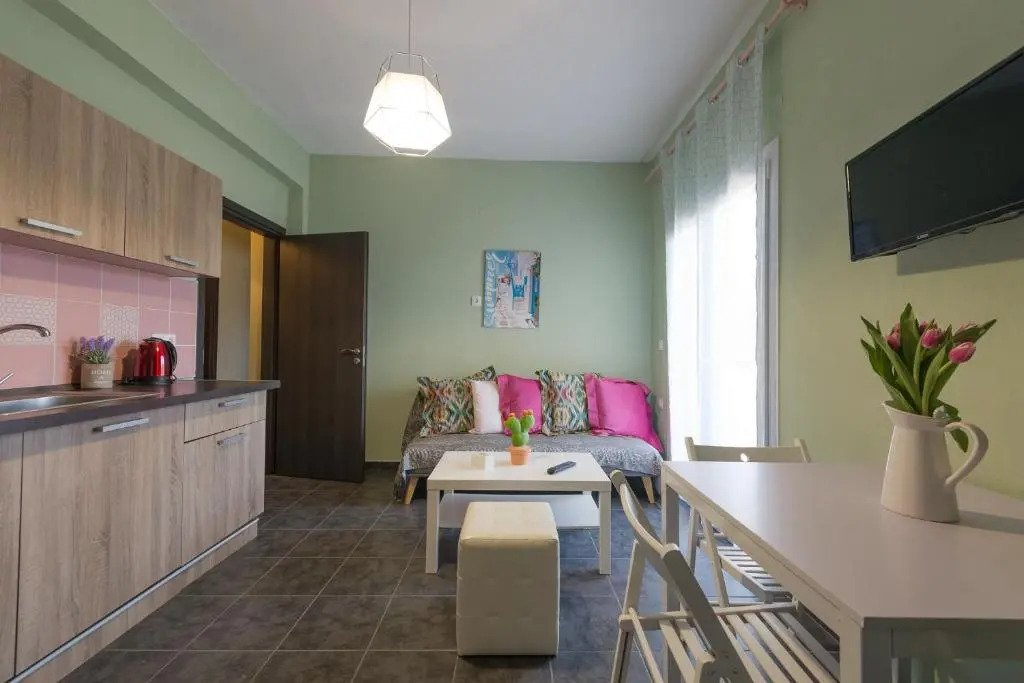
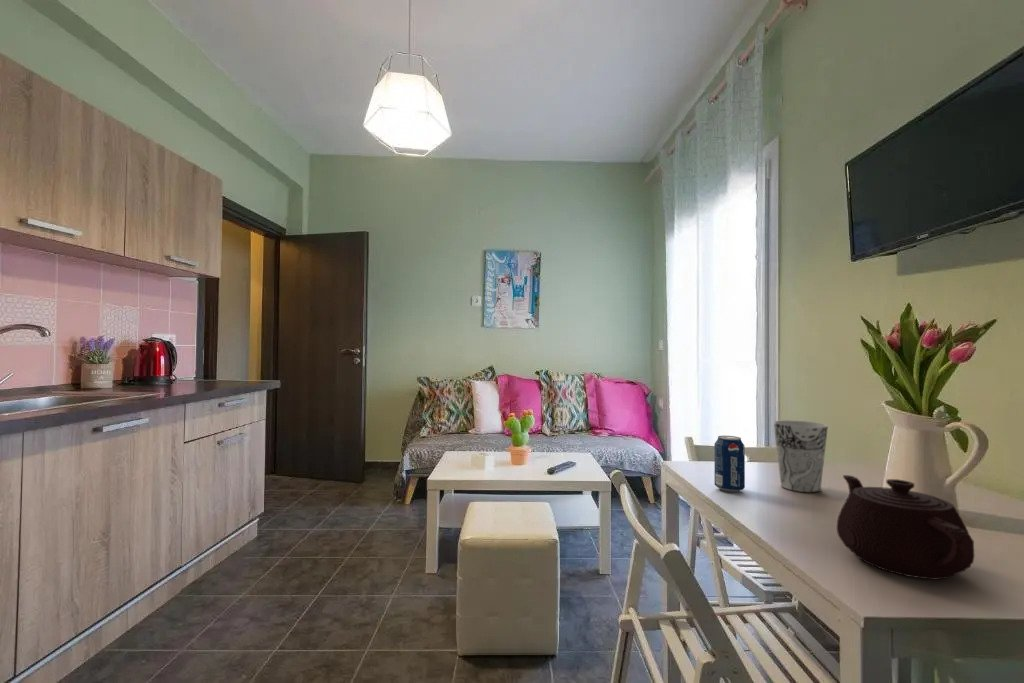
+ cup [773,419,829,493]
+ teapot [836,474,975,581]
+ beverage can [713,435,746,493]
